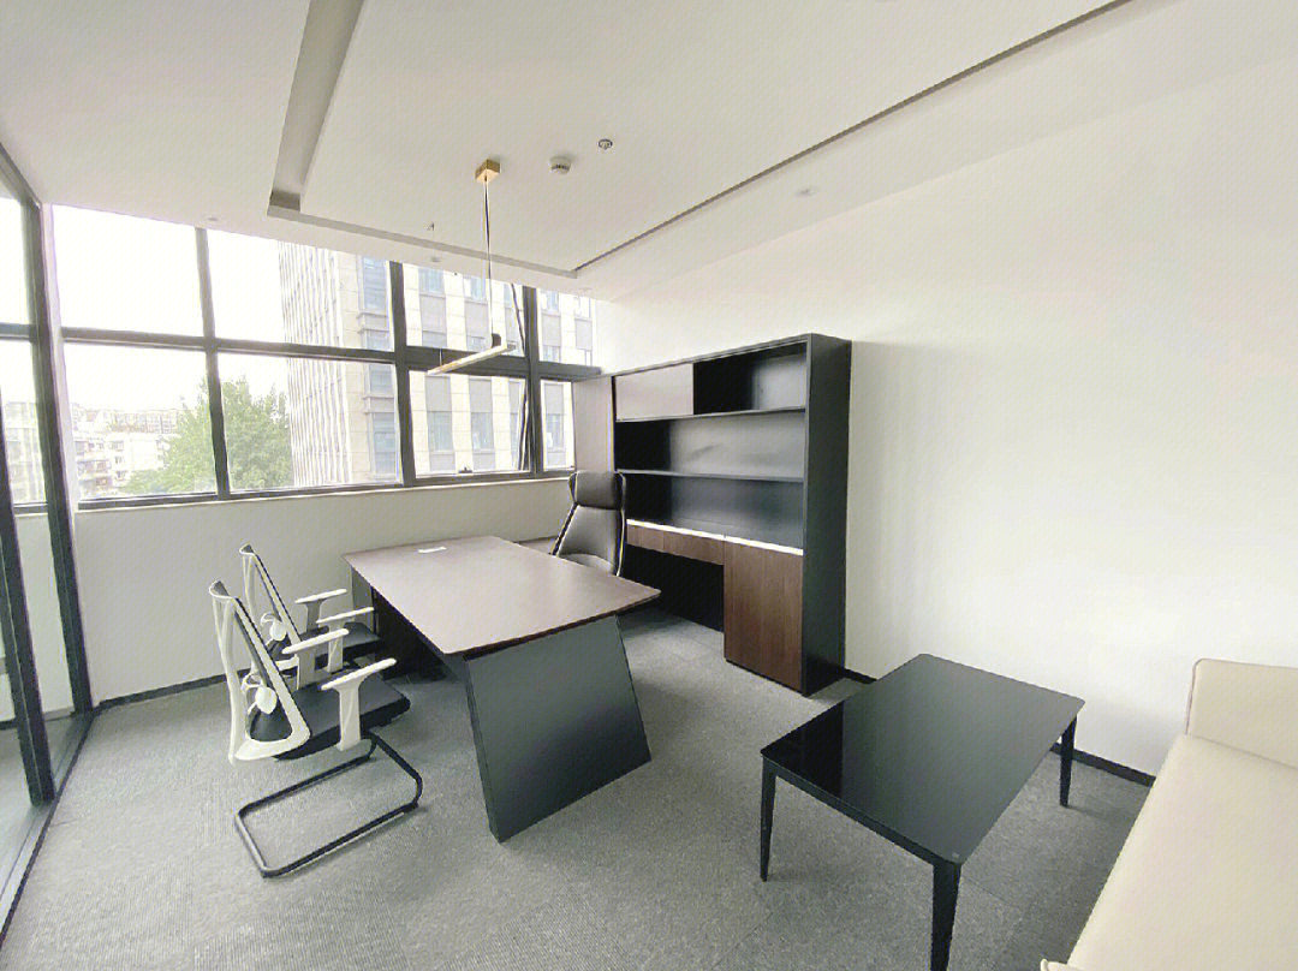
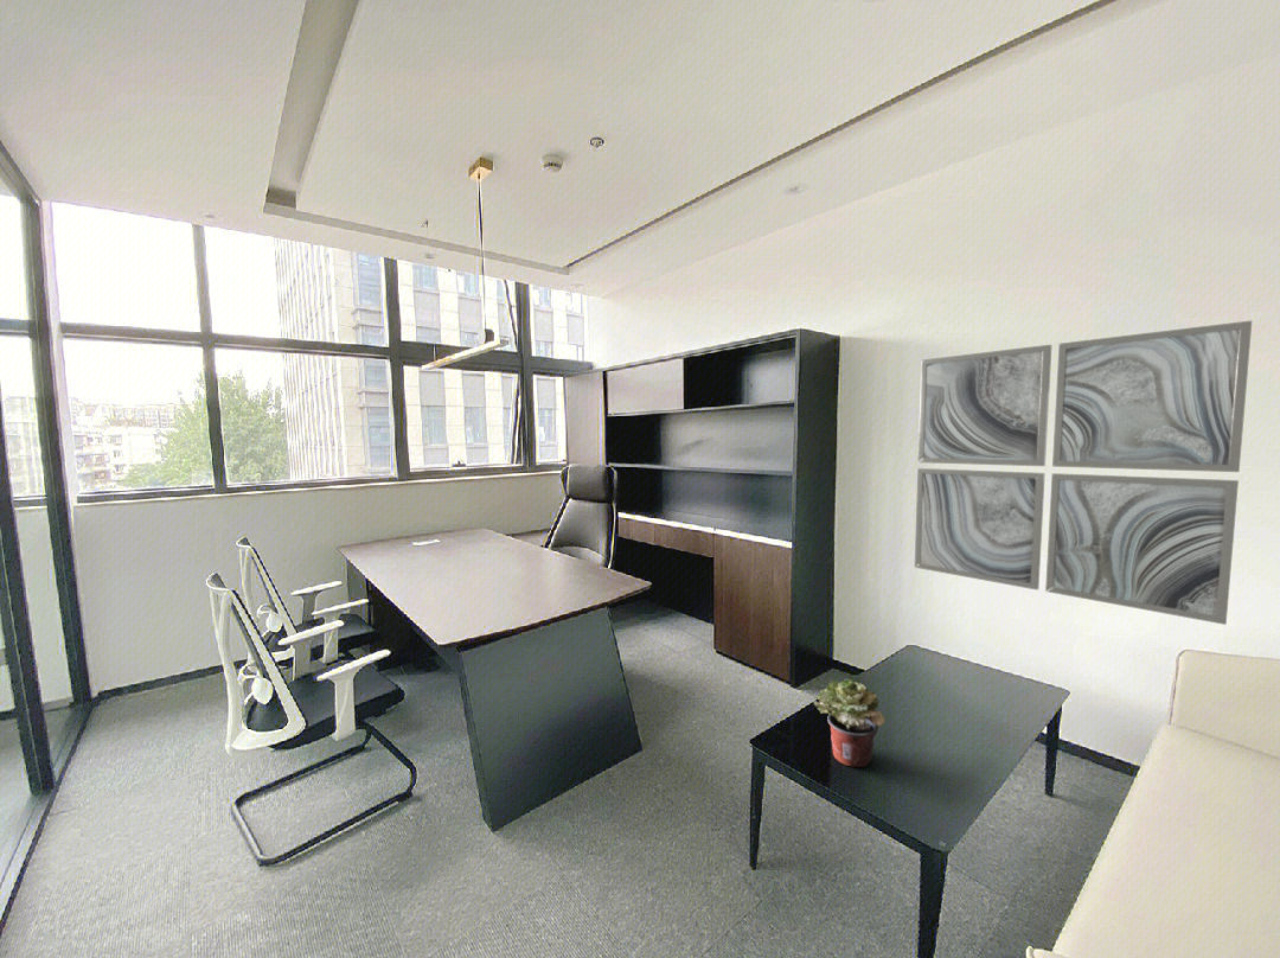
+ potted plant [812,678,887,768]
+ wall art [914,319,1253,626]
